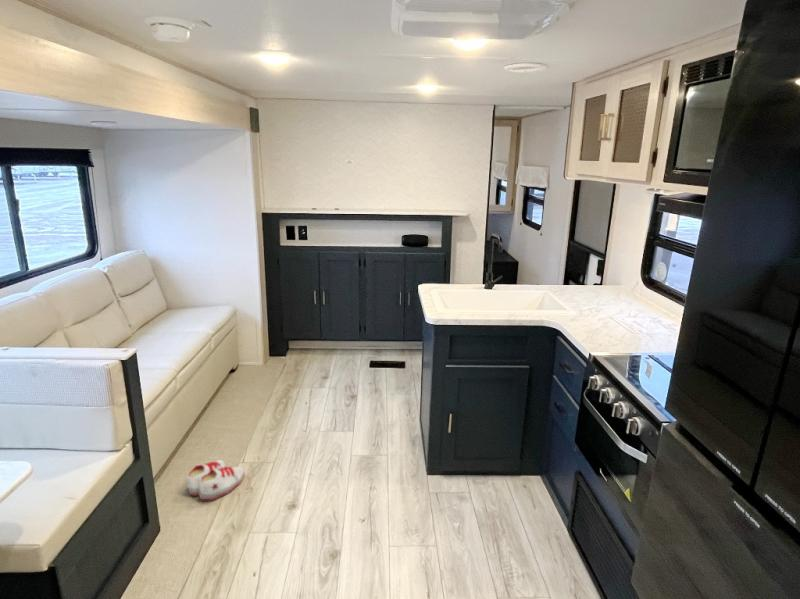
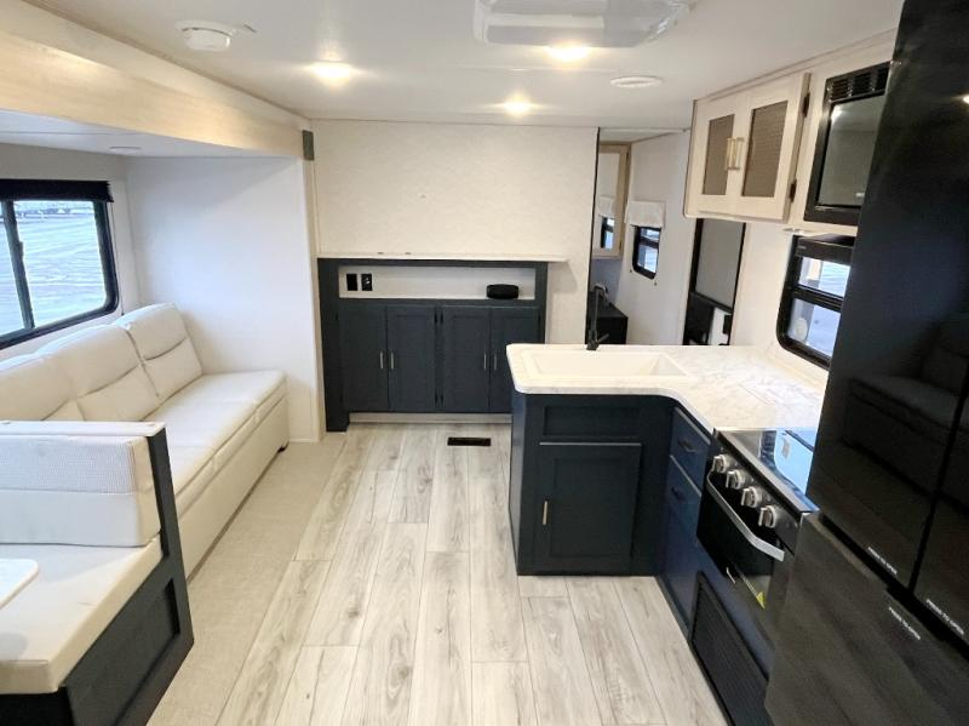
- shoe [185,459,246,501]
